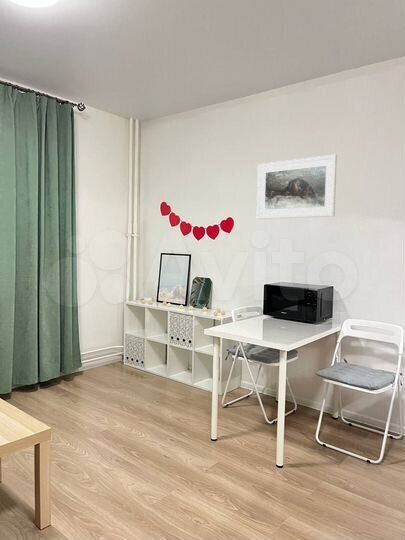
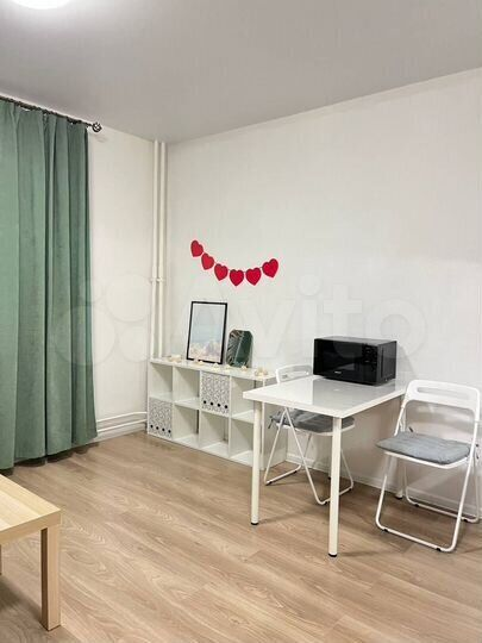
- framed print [256,154,338,220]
